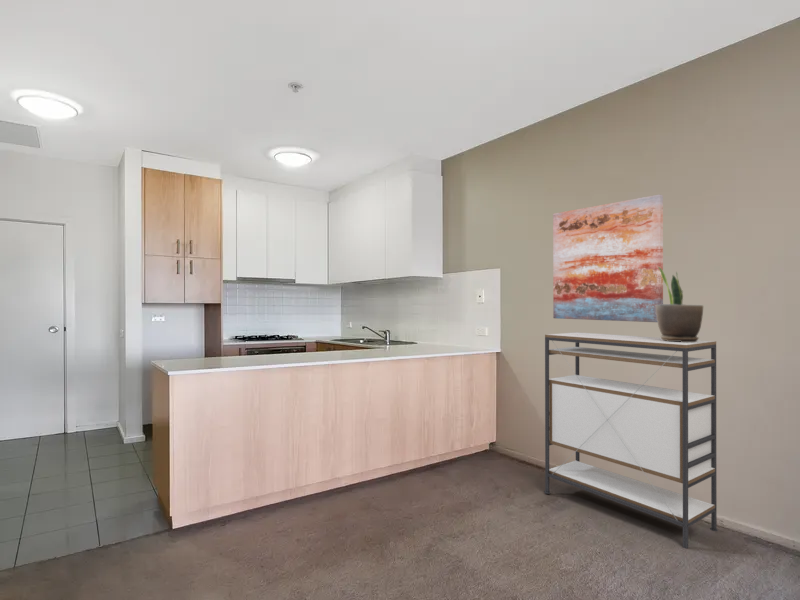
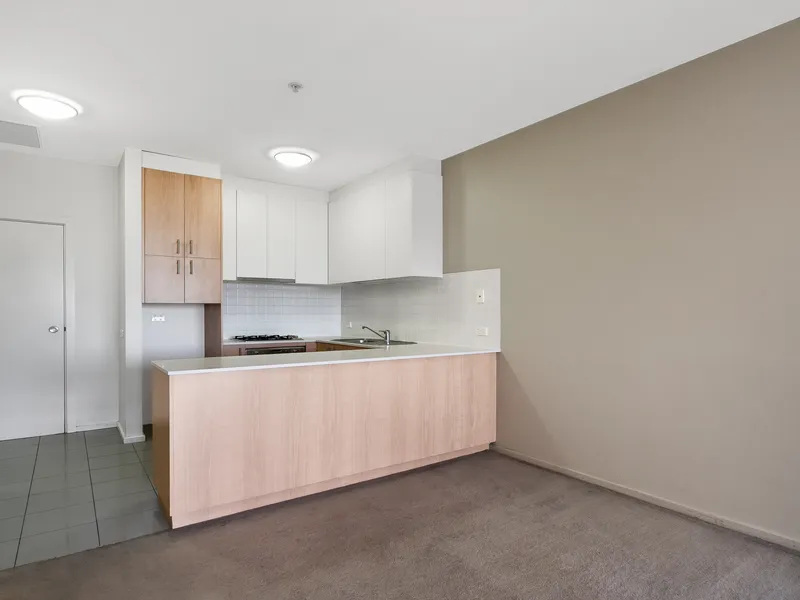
- wall art [552,194,664,323]
- potted plant [656,266,704,342]
- shelving unit [543,331,719,550]
